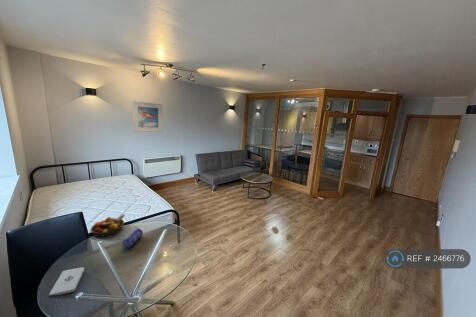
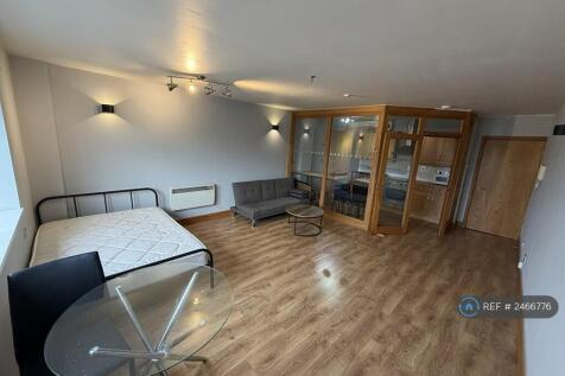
- notepad [48,266,85,297]
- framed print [132,100,164,133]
- fruit bowl [90,213,126,238]
- pencil case [121,227,144,249]
